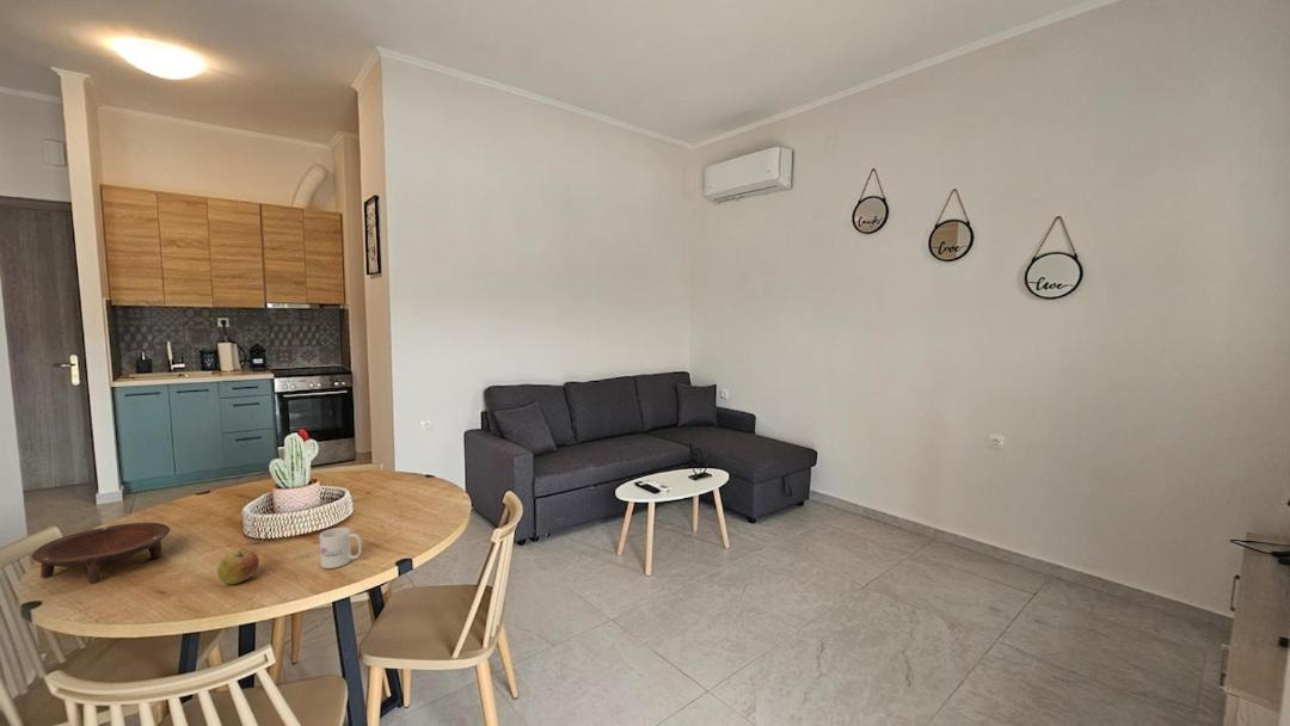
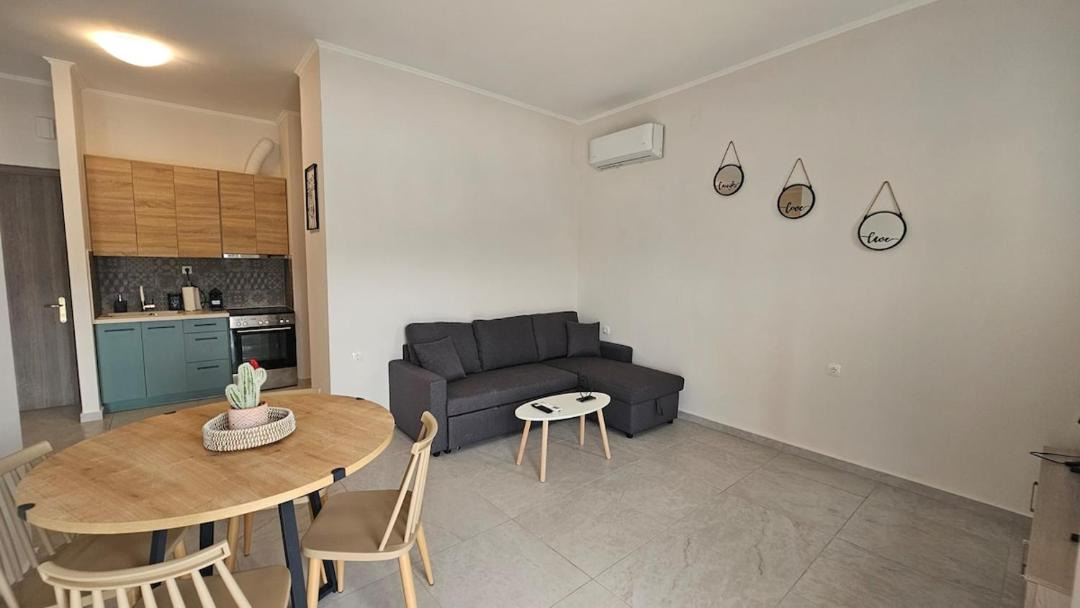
- apple [216,549,260,585]
- mug [319,527,363,570]
- bowl [30,522,171,584]
